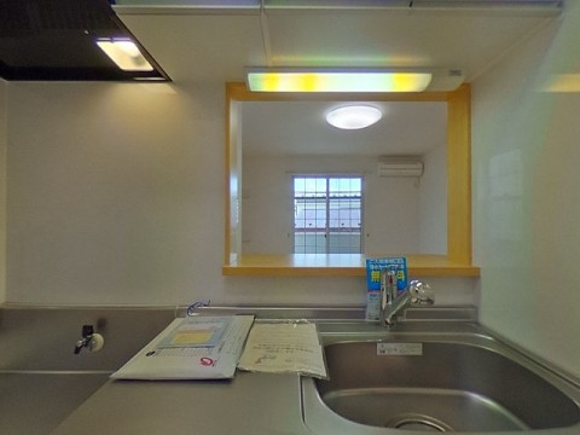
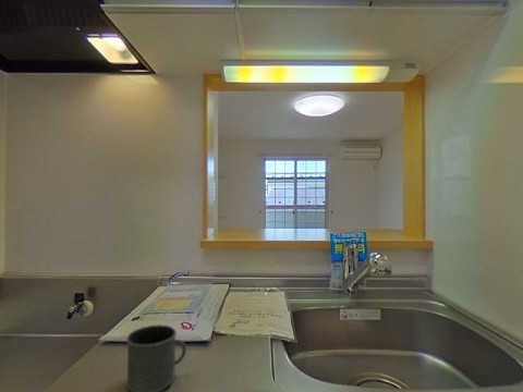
+ mug [125,323,187,392]
